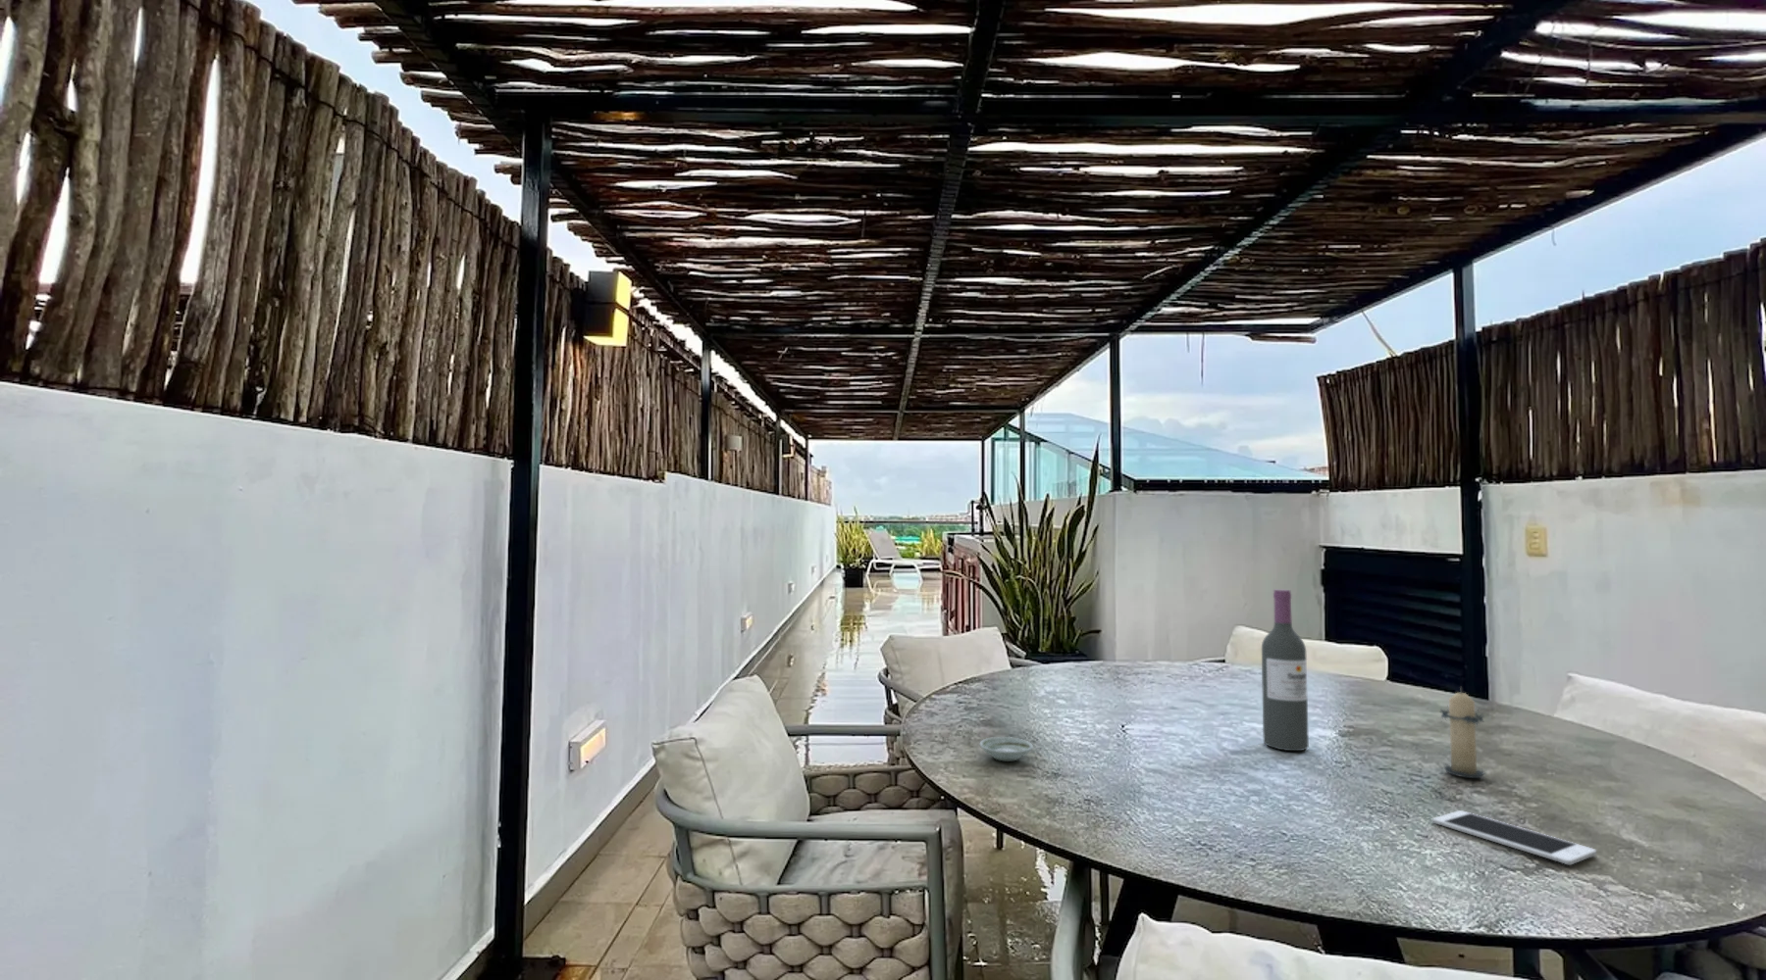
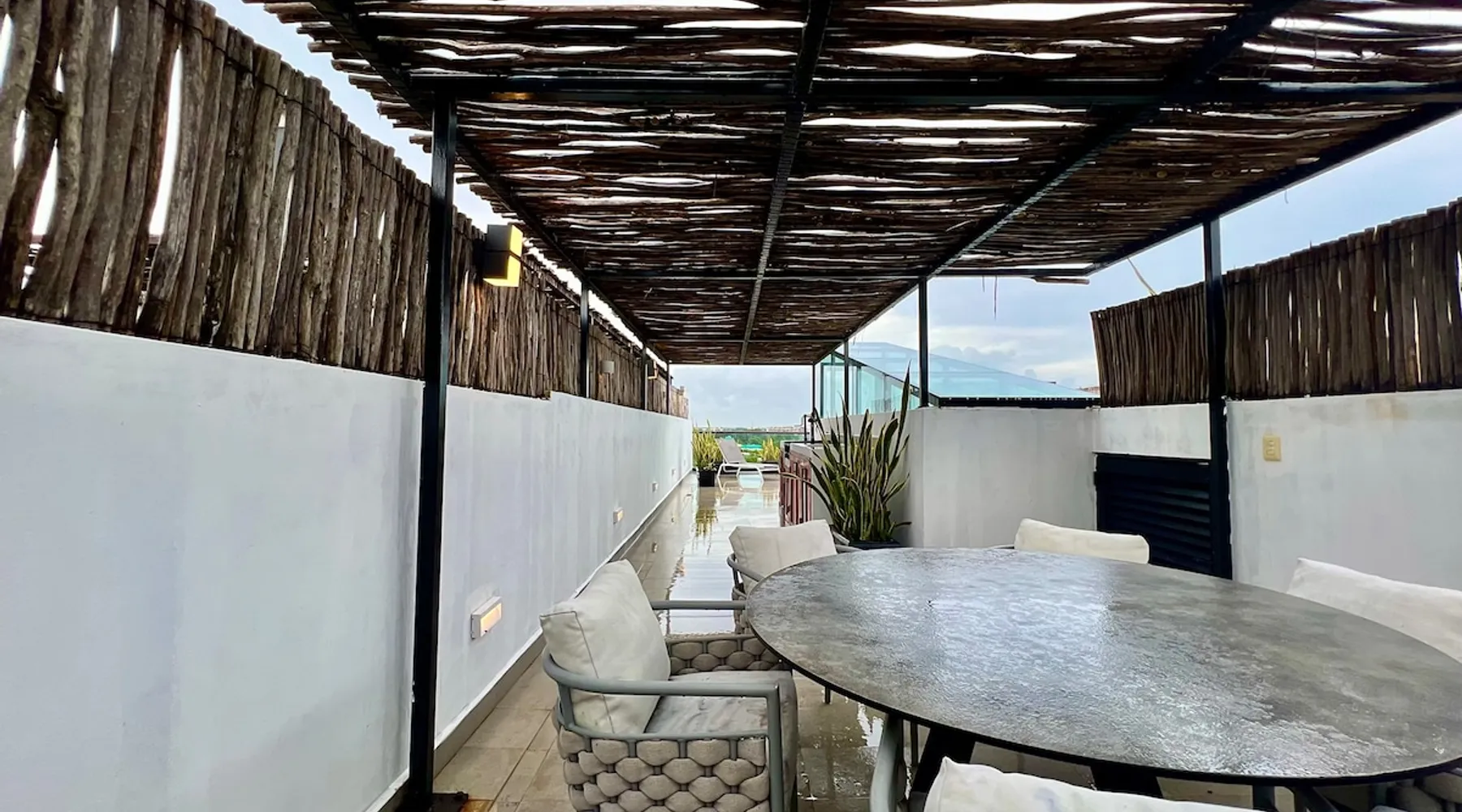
- cell phone [1431,810,1597,865]
- candle [1440,686,1488,780]
- saucer [978,736,1034,762]
- wine bottle [1261,589,1309,752]
